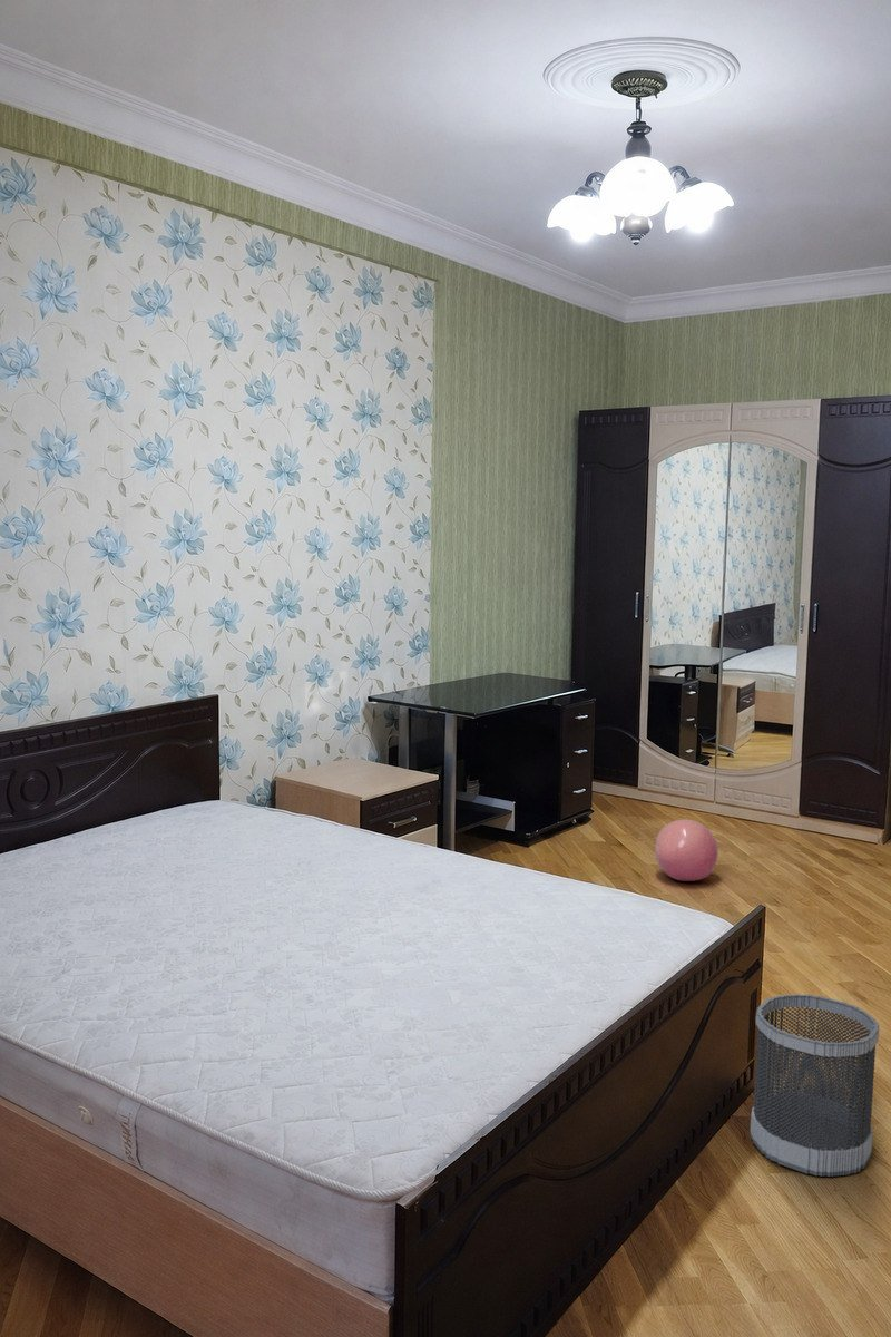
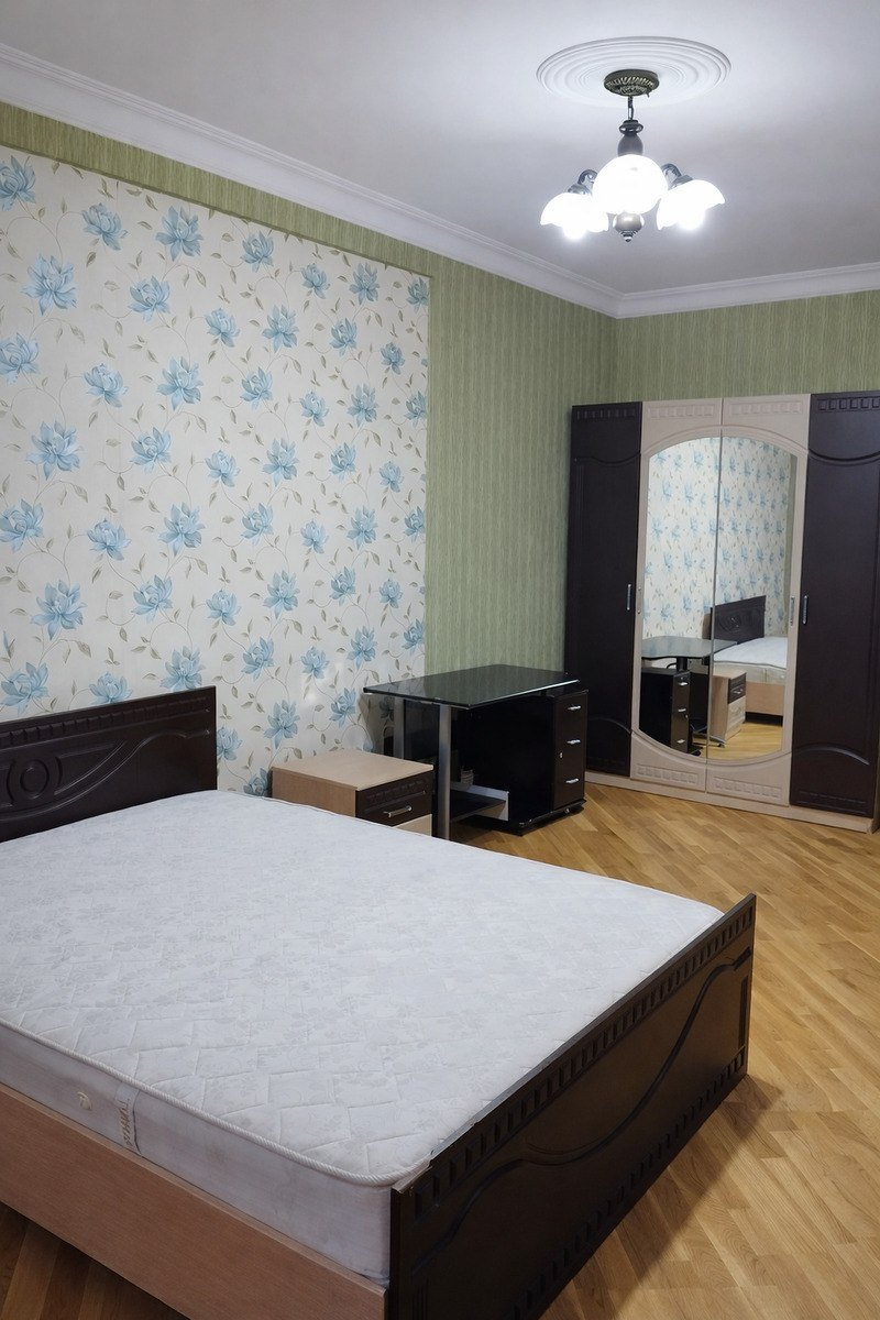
- wastebasket [750,993,880,1178]
- ball [654,818,719,882]
